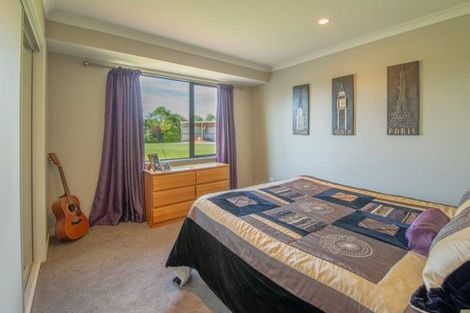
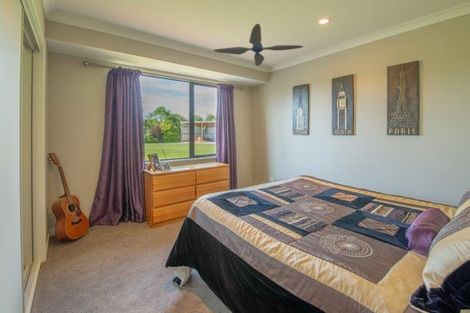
+ ceiling fan [213,23,304,67]
